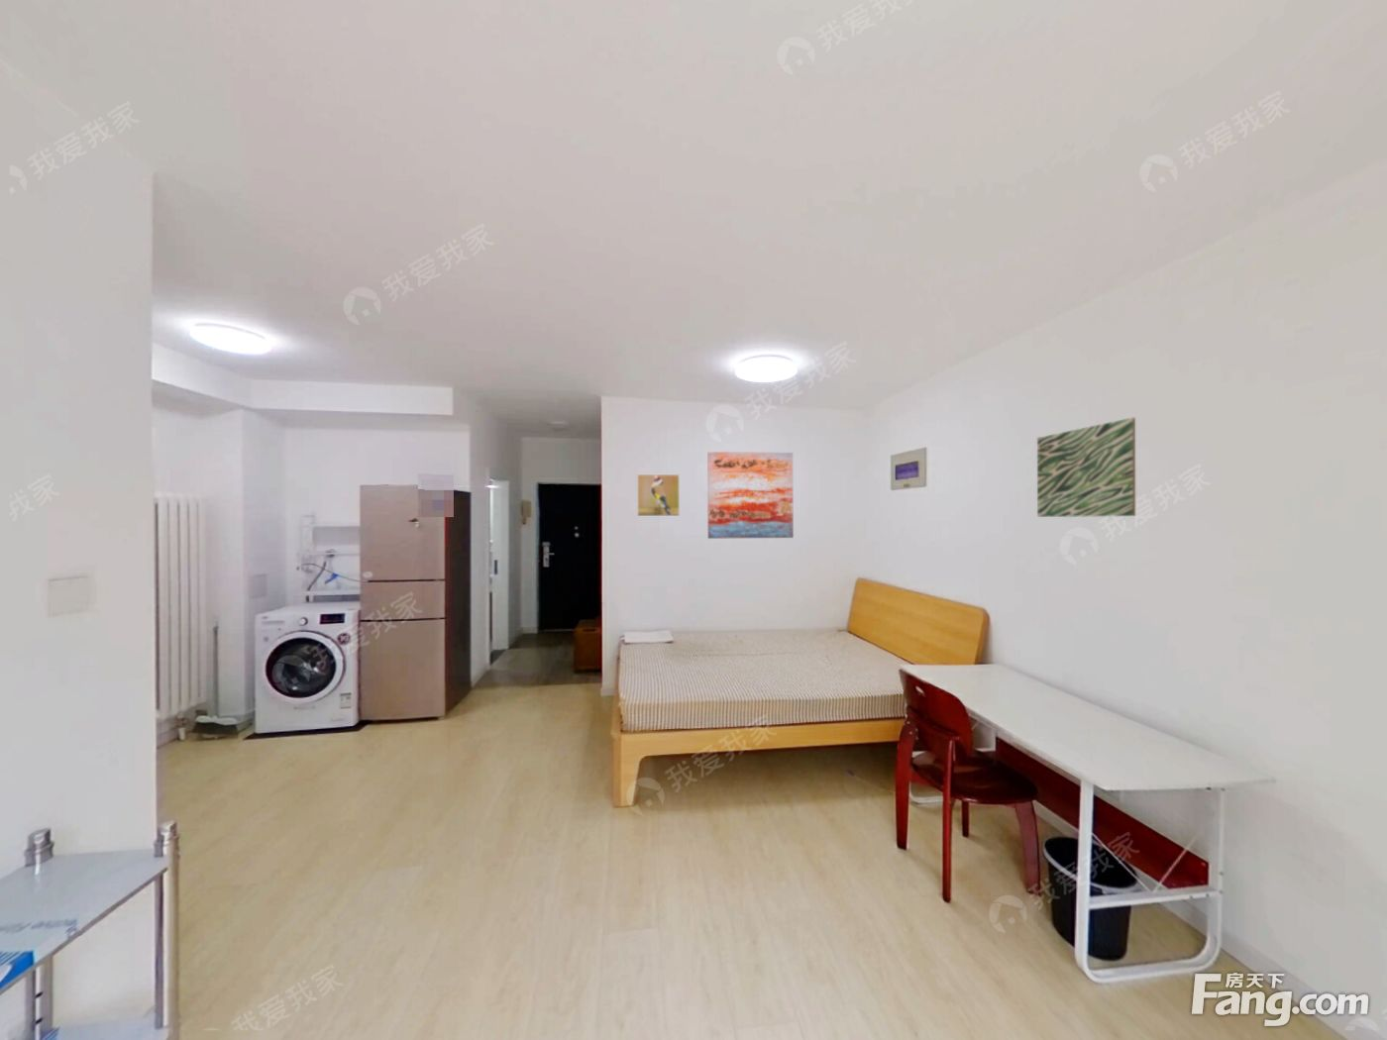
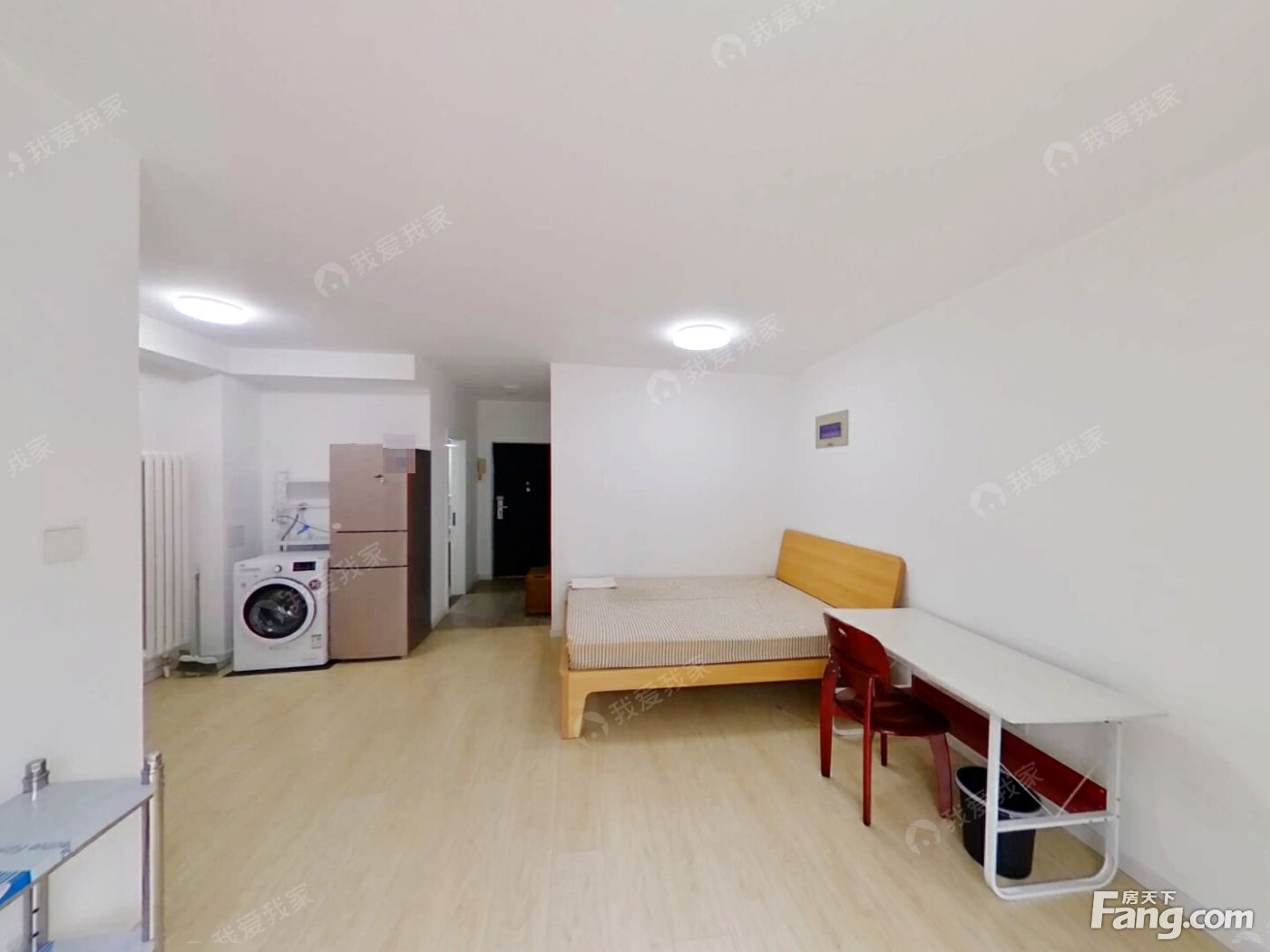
- wall art [1036,417,1136,518]
- wall art [707,451,795,540]
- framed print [636,473,680,517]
